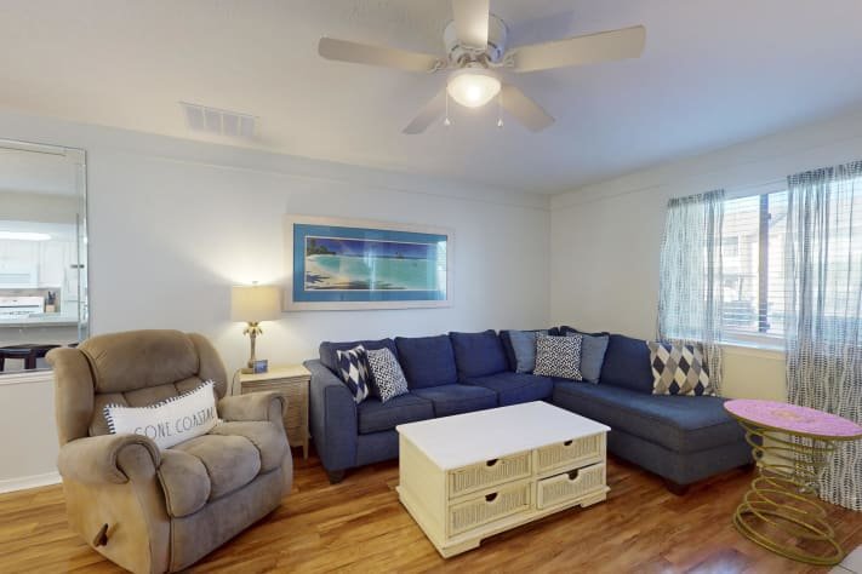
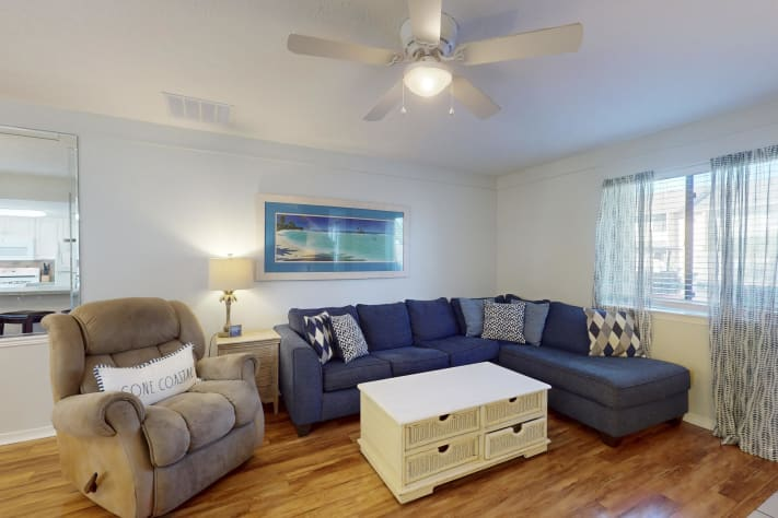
- side table [723,398,862,567]
